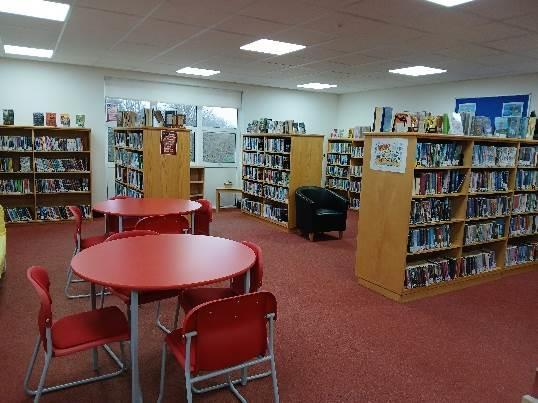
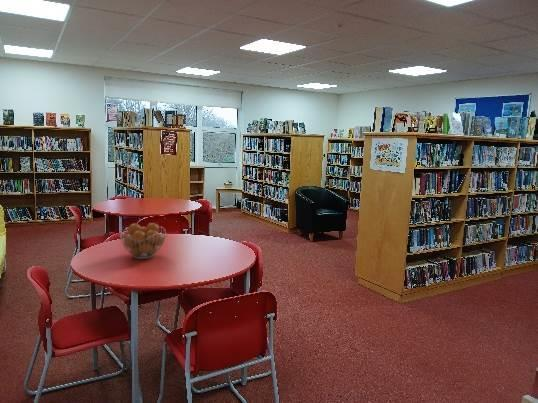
+ fruit basket [119,222,167,260]
